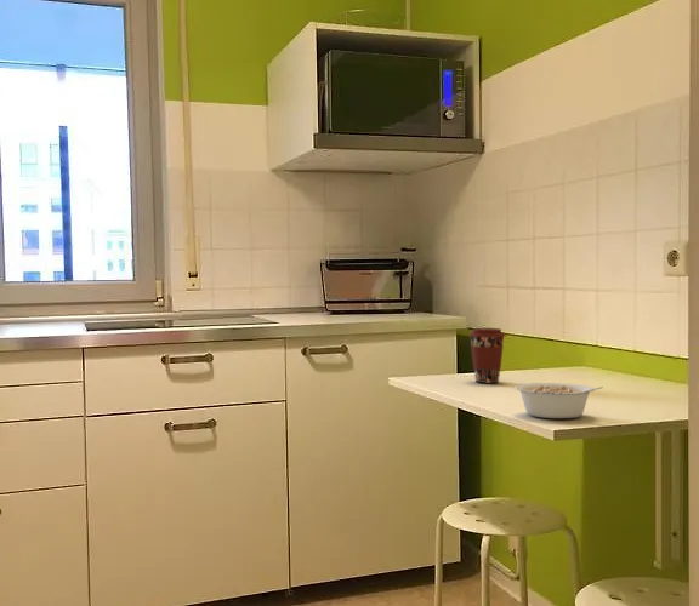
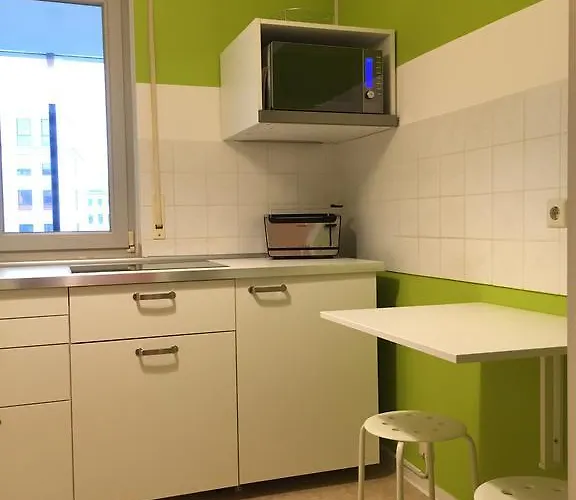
- coffee cup [467,327,507,384]
- legume [513,382,602,419]
